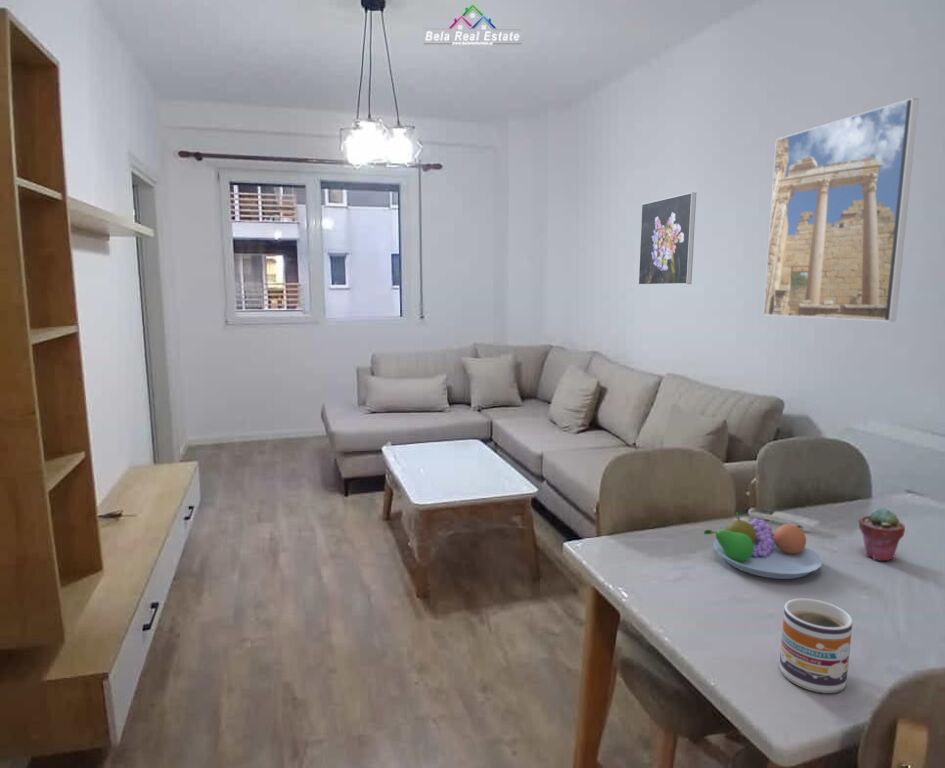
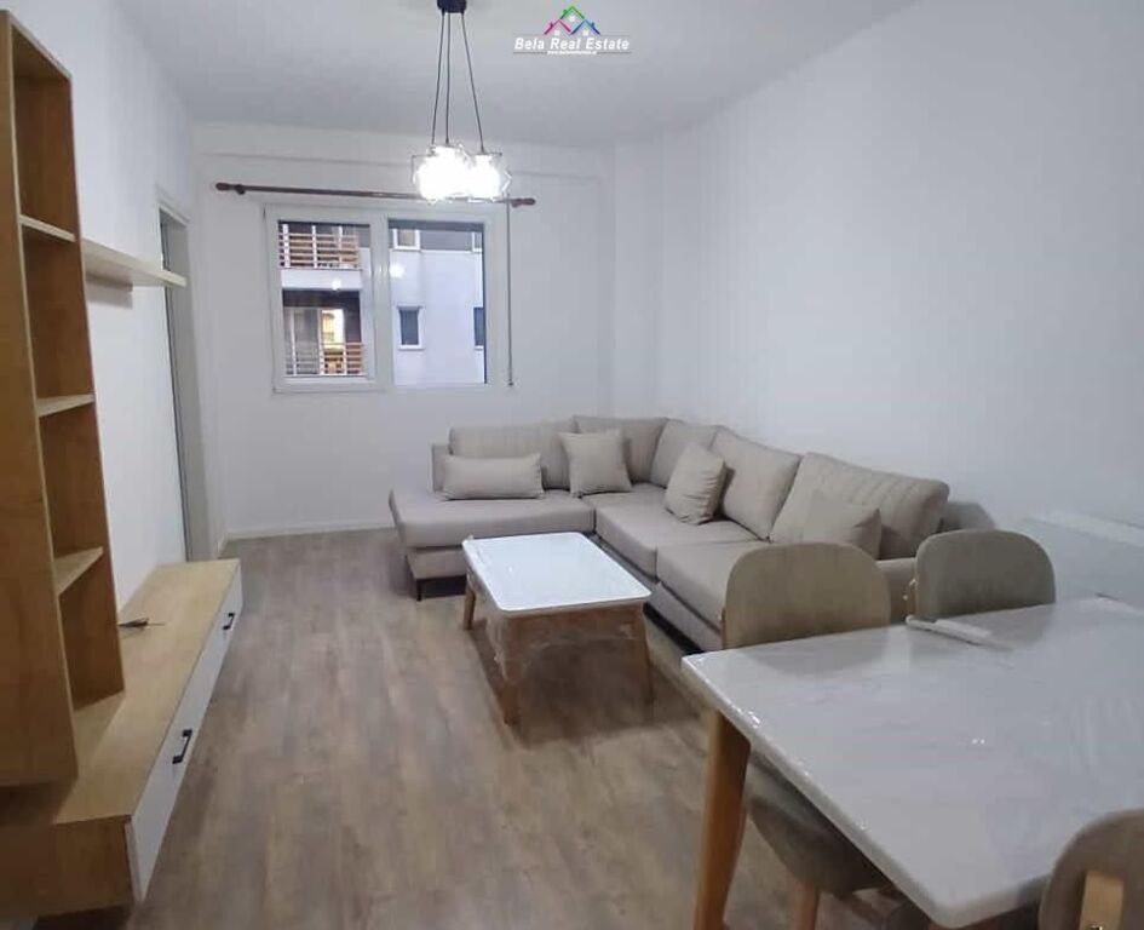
- mug [779,598,854,694]
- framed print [762,97,920,322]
- potted succulent [858,507,906,562]
- fruit bowl [703,511,823,580]
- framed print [637,191,697,286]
